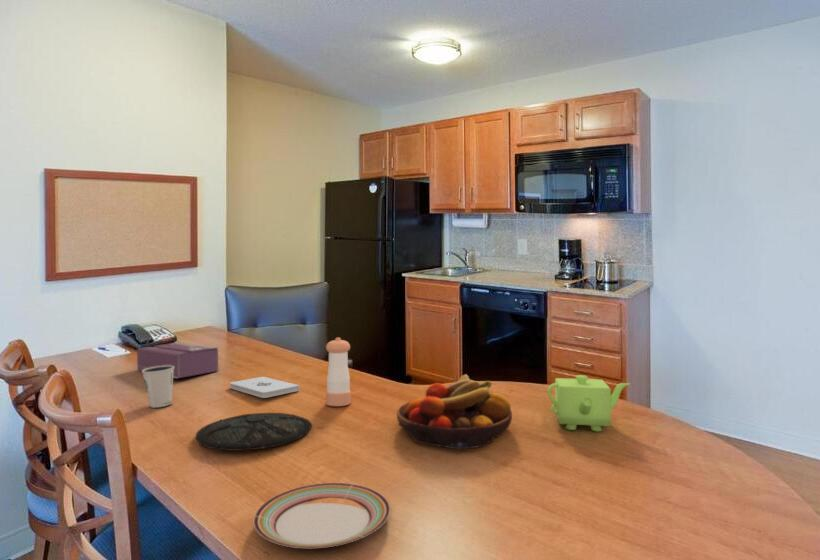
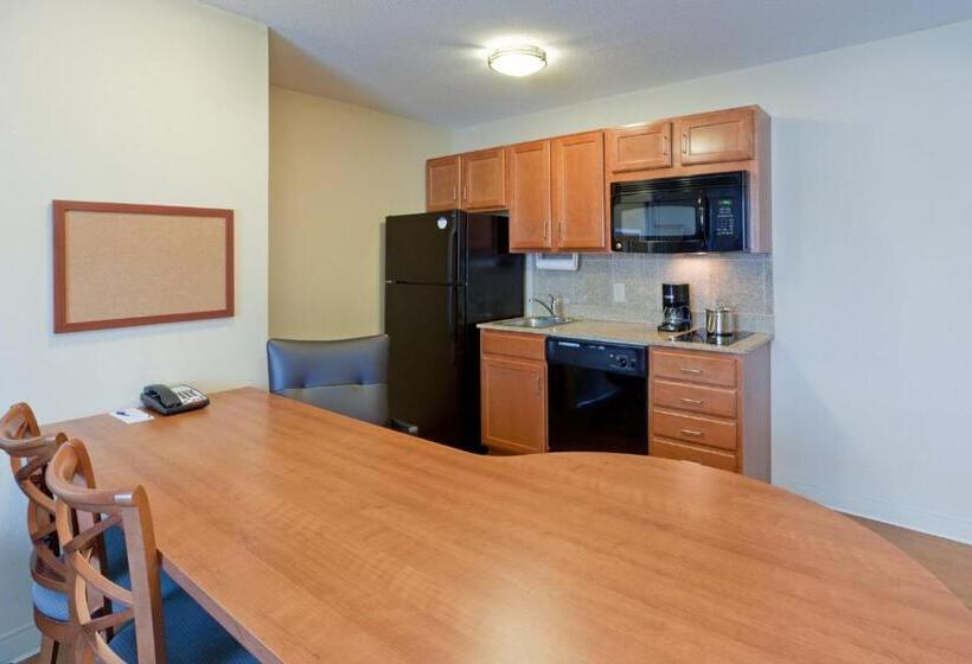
- plate [253,482,391,549]
- teapot [546,374,631,432]
- fruit bowl [396,373,513,450]
- dixie cup [141,365,174,409]
- notepad [229,376,301,399]
- tissue box [136,341,219,379]
- pepper shaker [325,337,352,407]
- plate [195,411,312,452]
